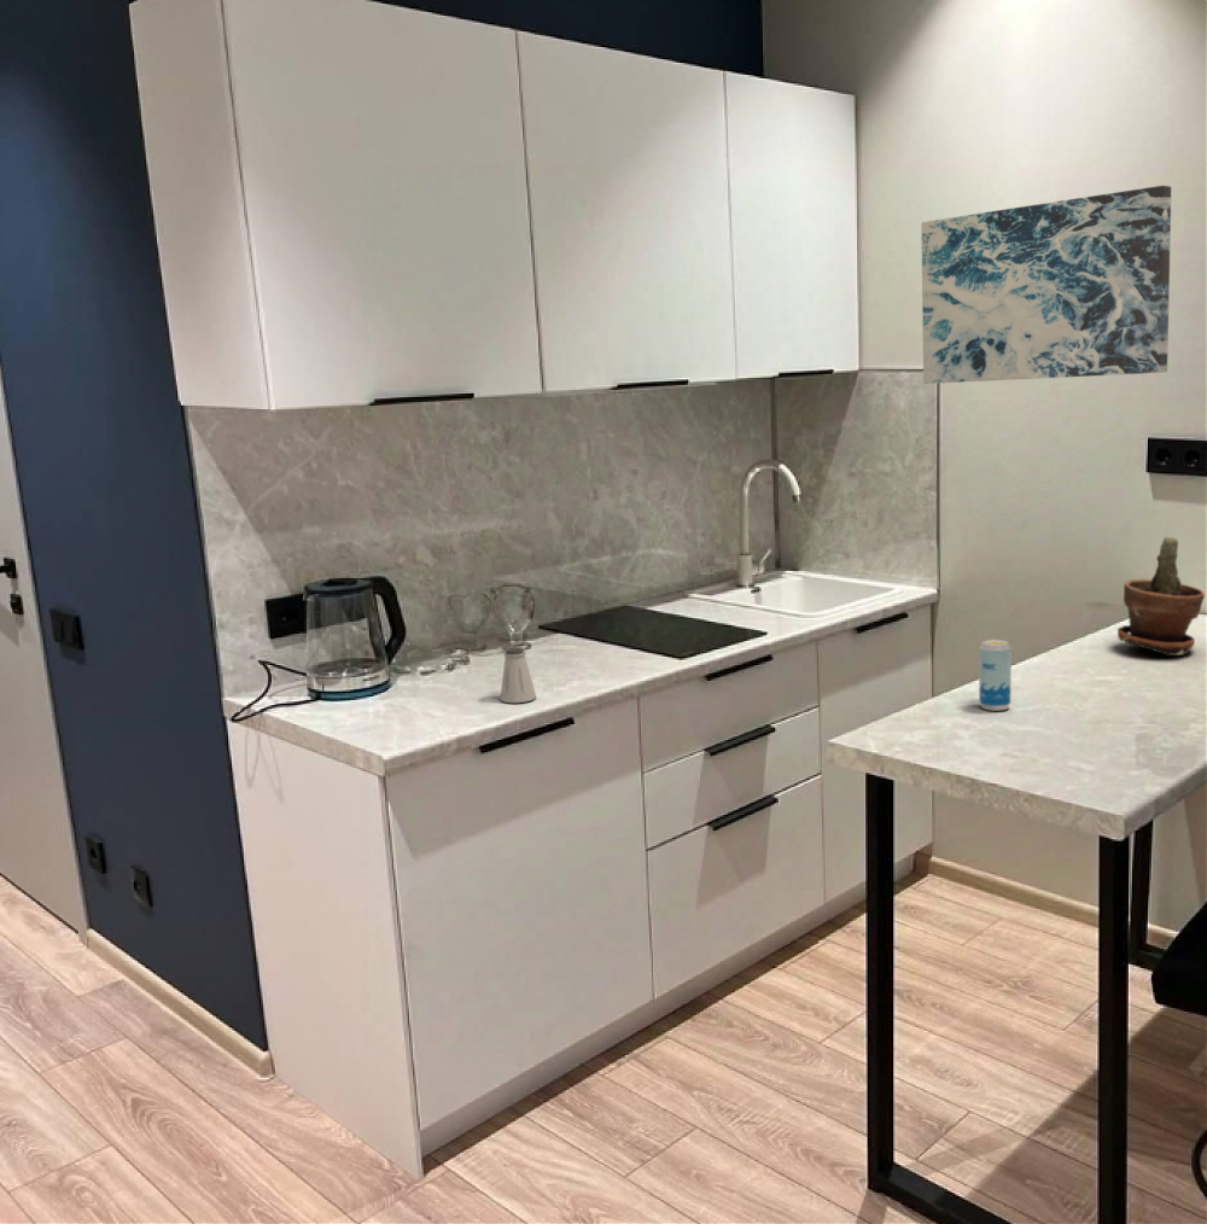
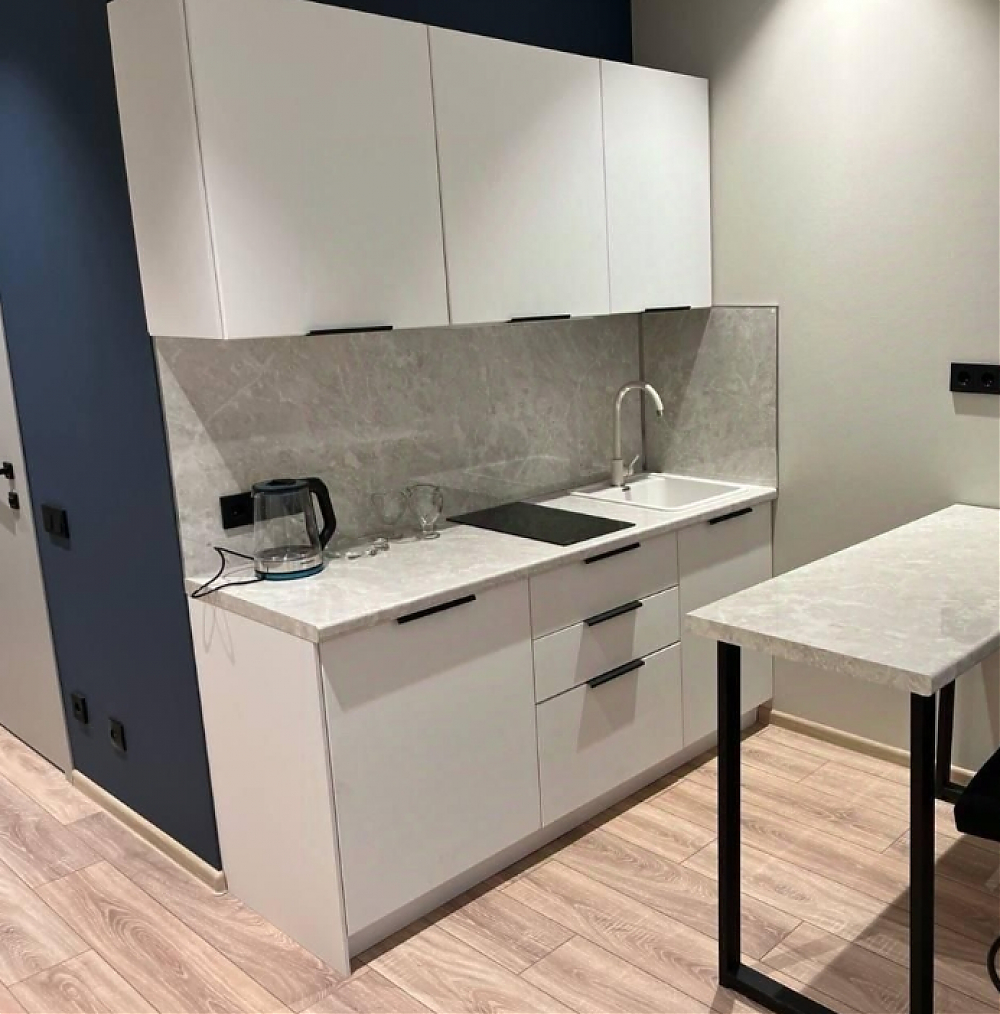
- saltshaker [498,646,537,704]
- potted plant [1116,535,1206,657]
- beverage can [978,639,1013,712]
- wall art [920,185,1172,385]
